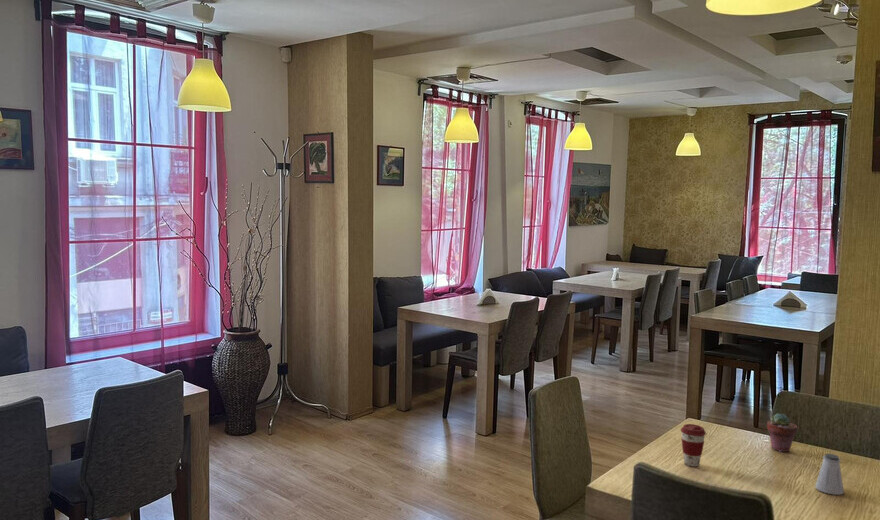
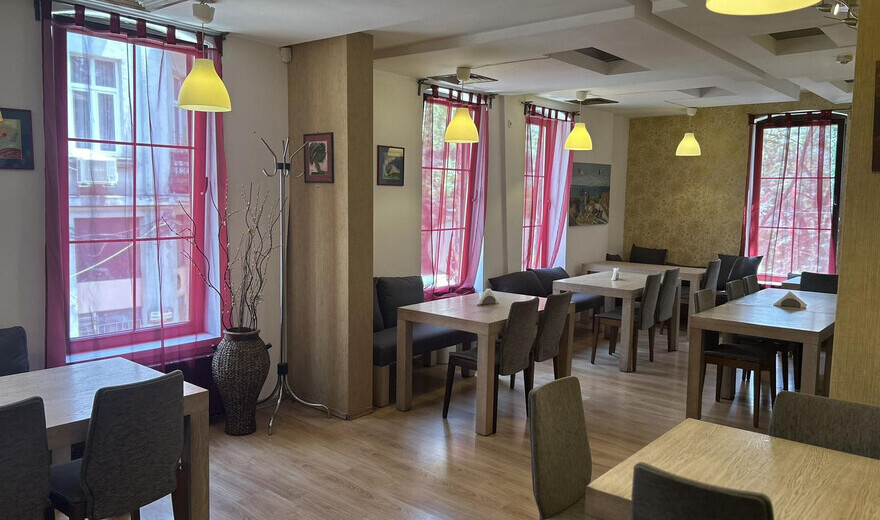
- coffee cup [680,423,707,468]
- potted succulent [766,412,798,453]
- saltshaker [814,453,845,496]
